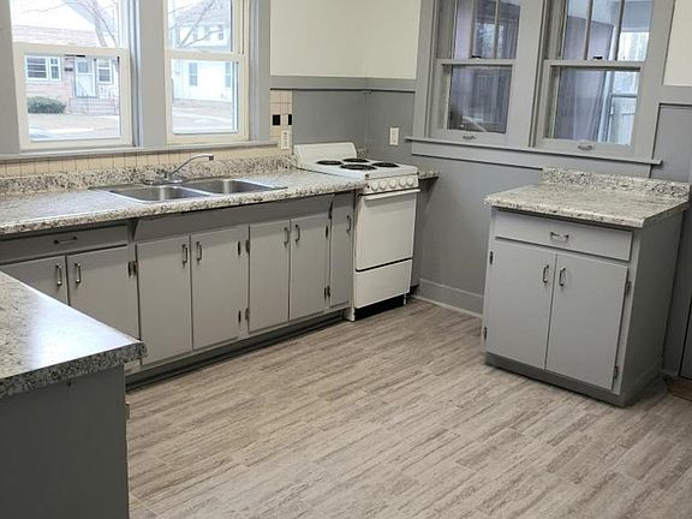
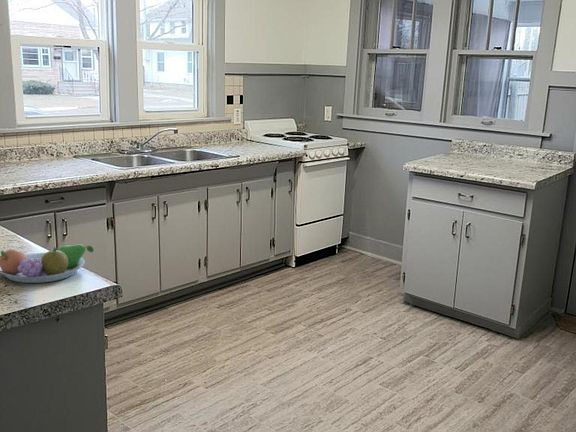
+ fruit bowl [0,243,95,284]
